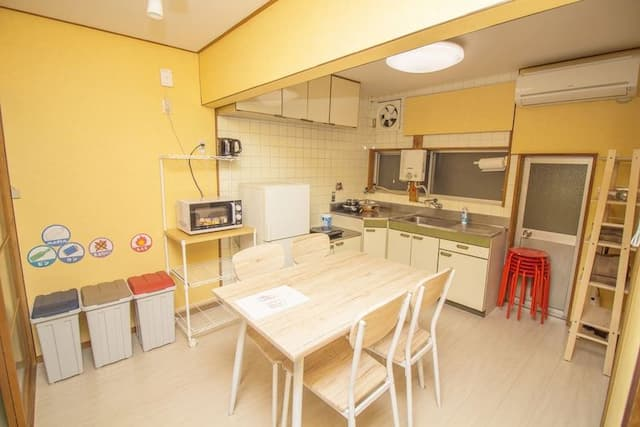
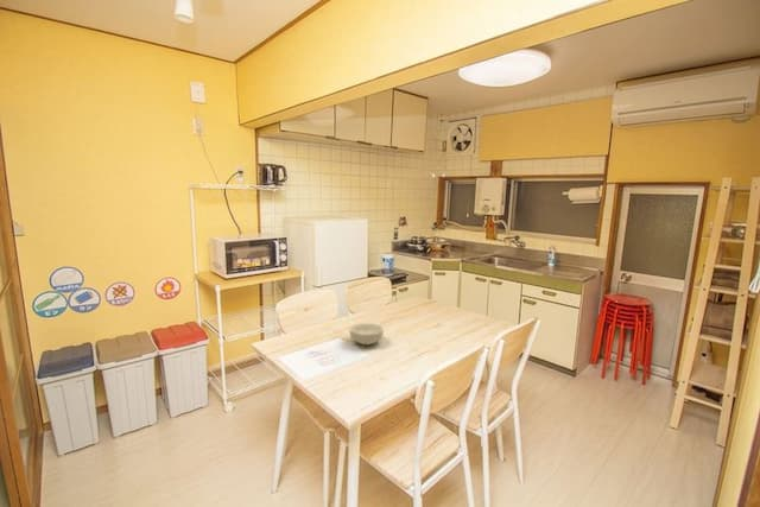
+ cereal bowl [348,323,385,346]
